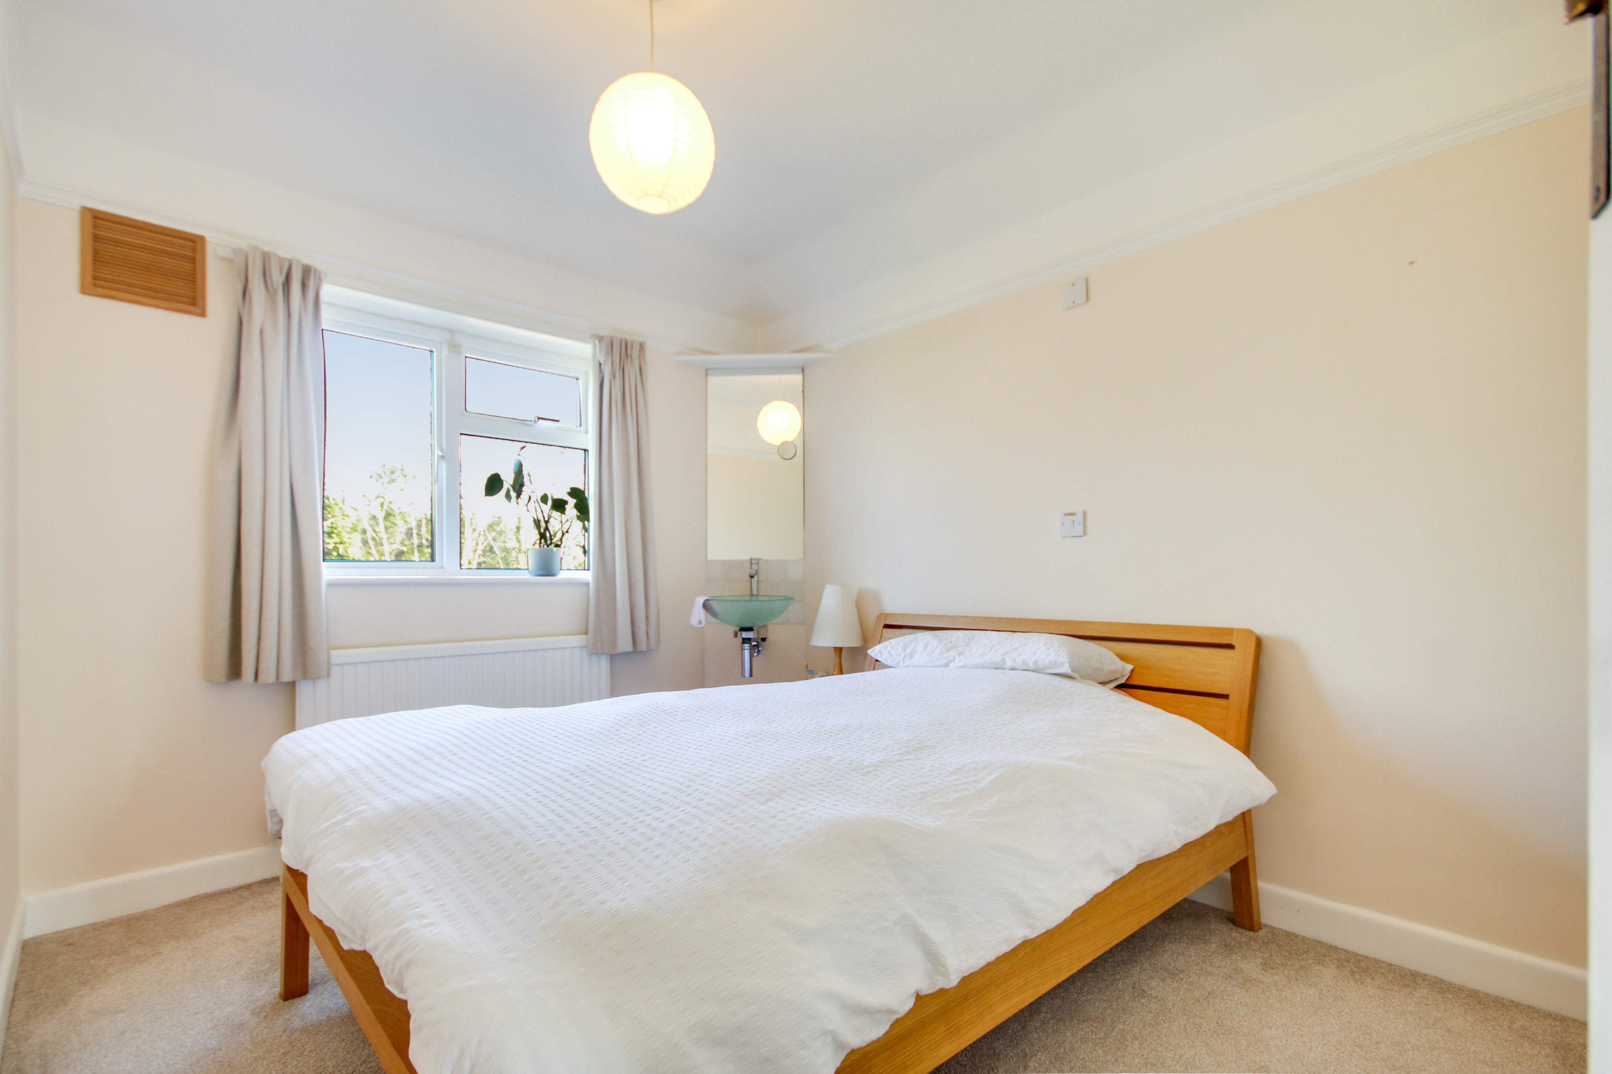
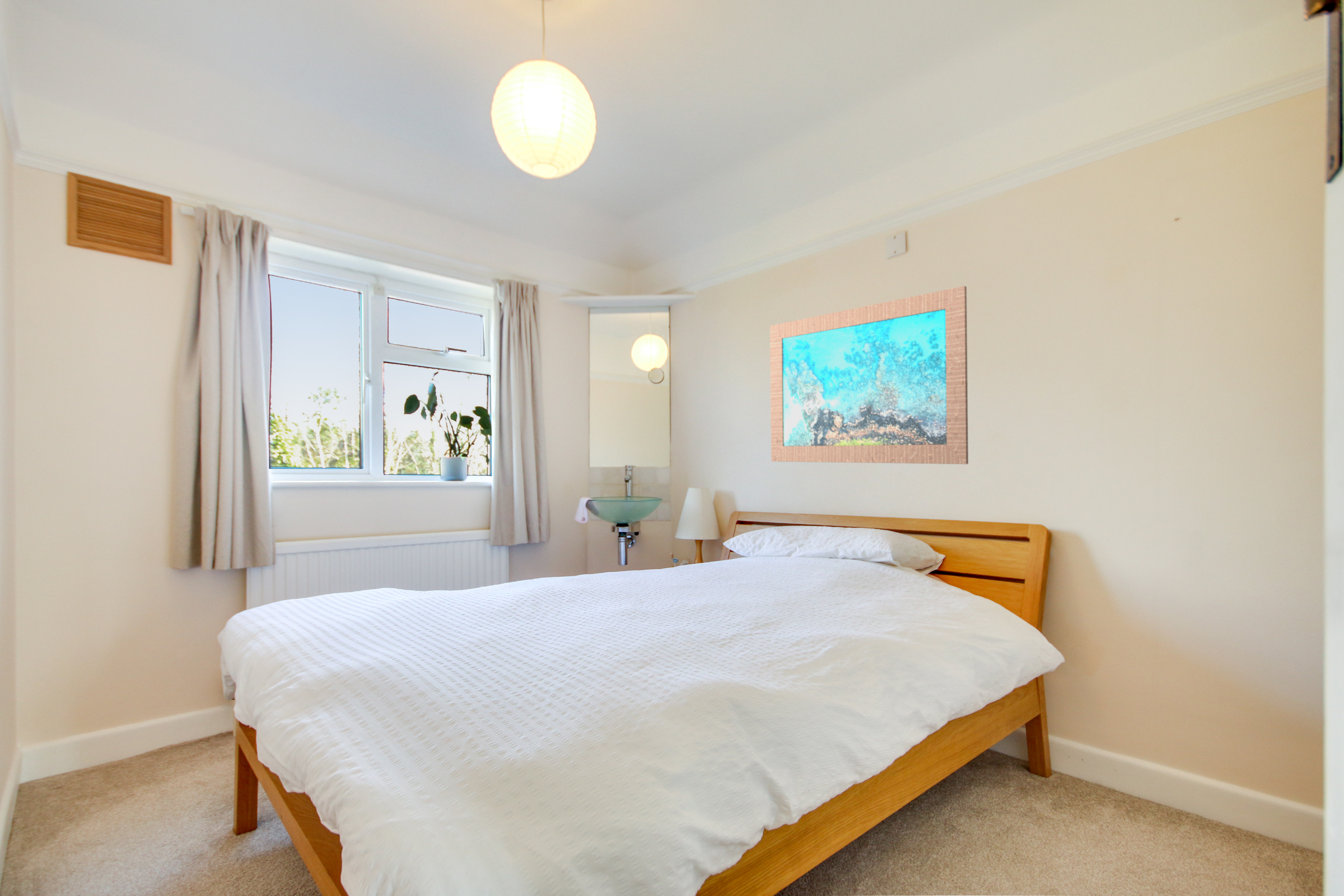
+ wall art [769,286,969,464]
